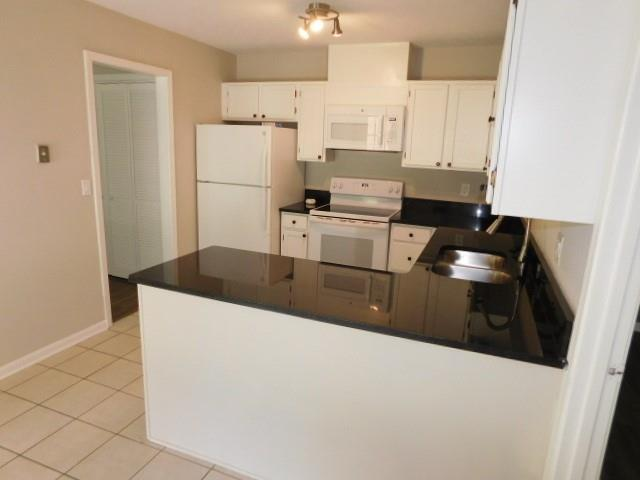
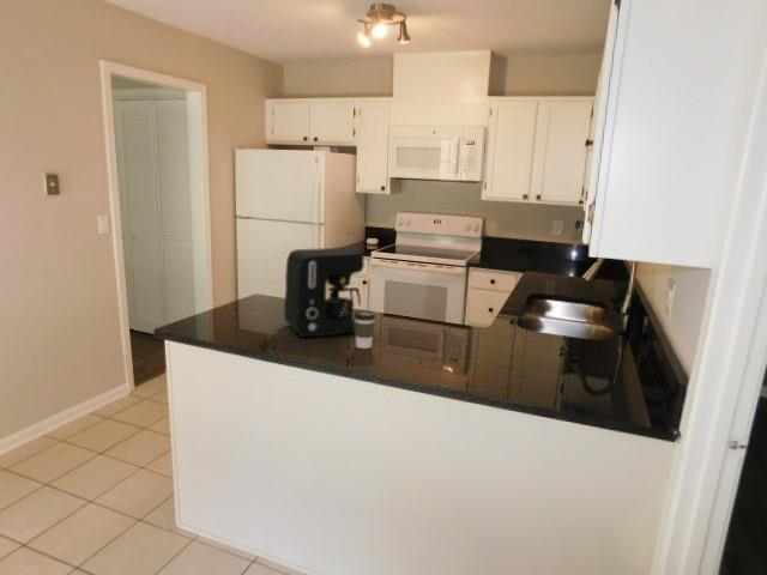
+ coffee maker [283,247,366,338]
+ coffee cup [354,309,376,350]
